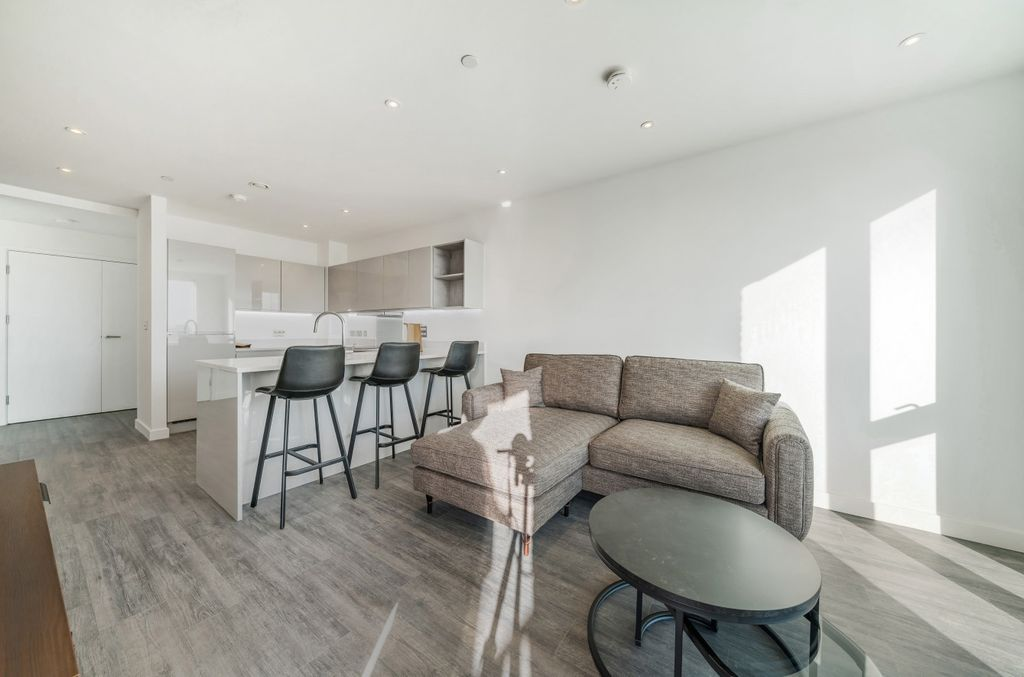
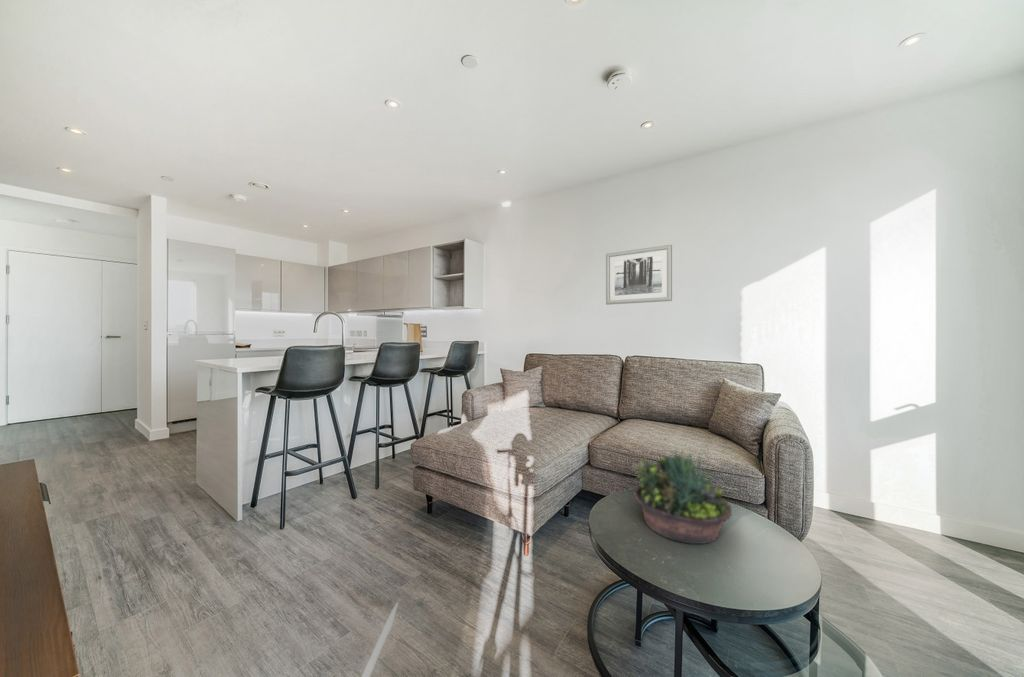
+ wall art [605,244,673,306]
+ succulent planter [633,451,733,545]
